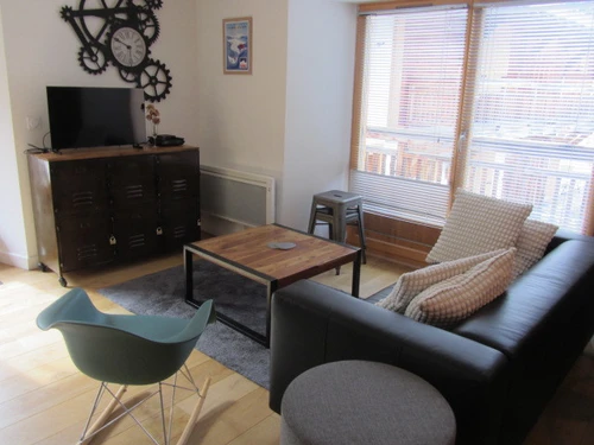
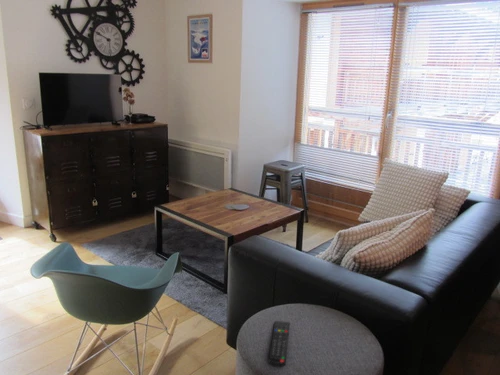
+ remote control [267,320,291,368]
